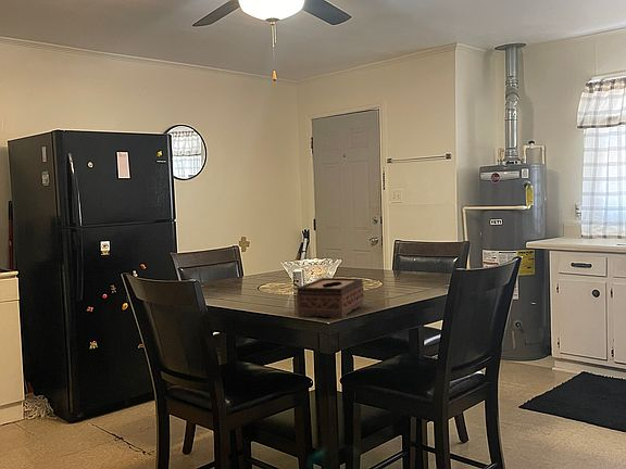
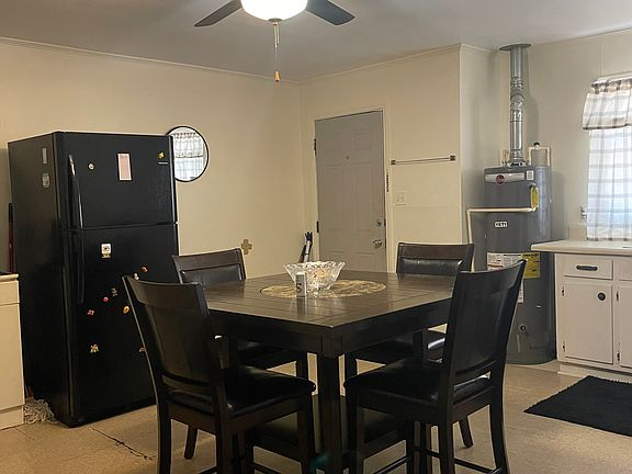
- tissue box [296,277,365,319]
